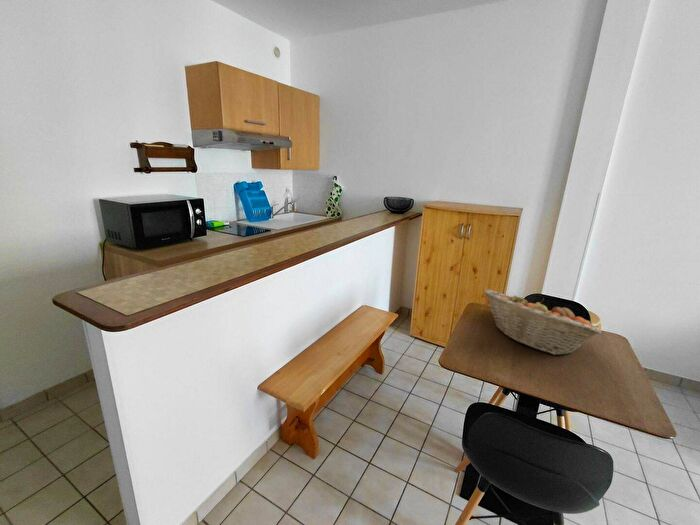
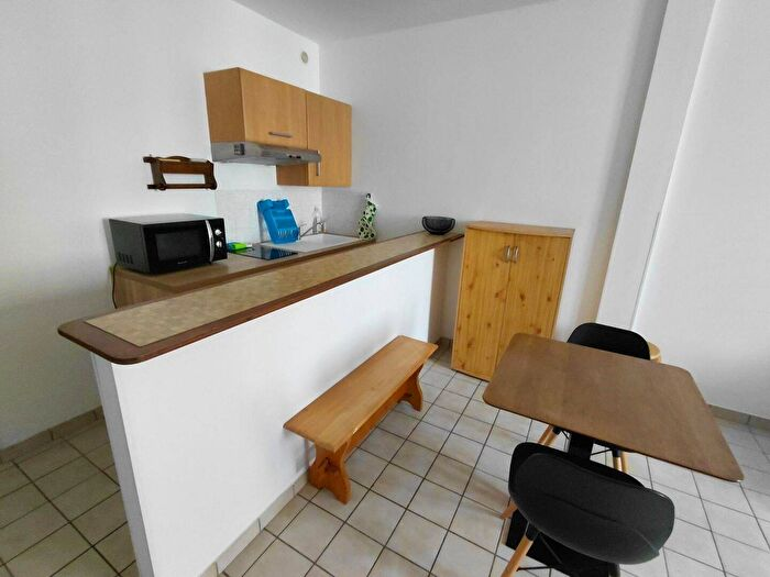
- fruit basket [483,289,602,356]
